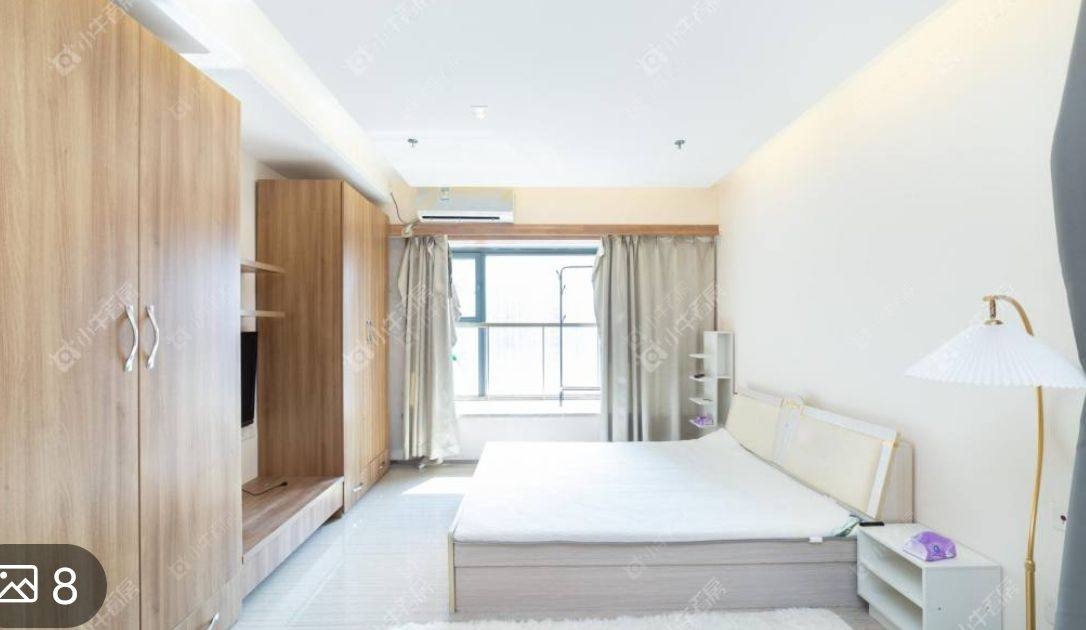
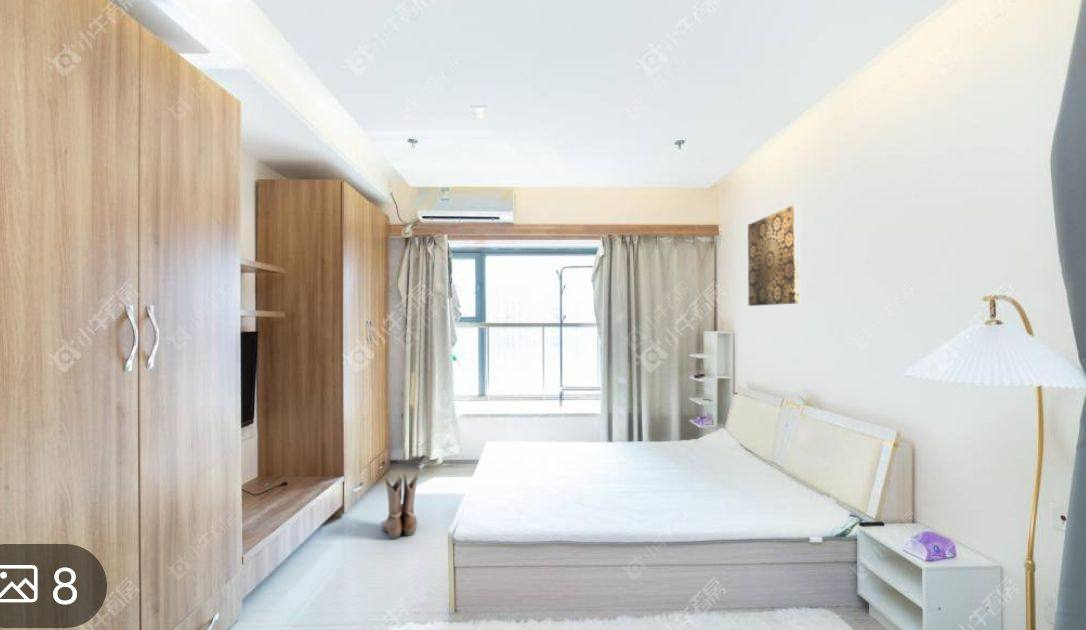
+ boots [382,472,419,540]
+ wall art [747,204,802,307]
